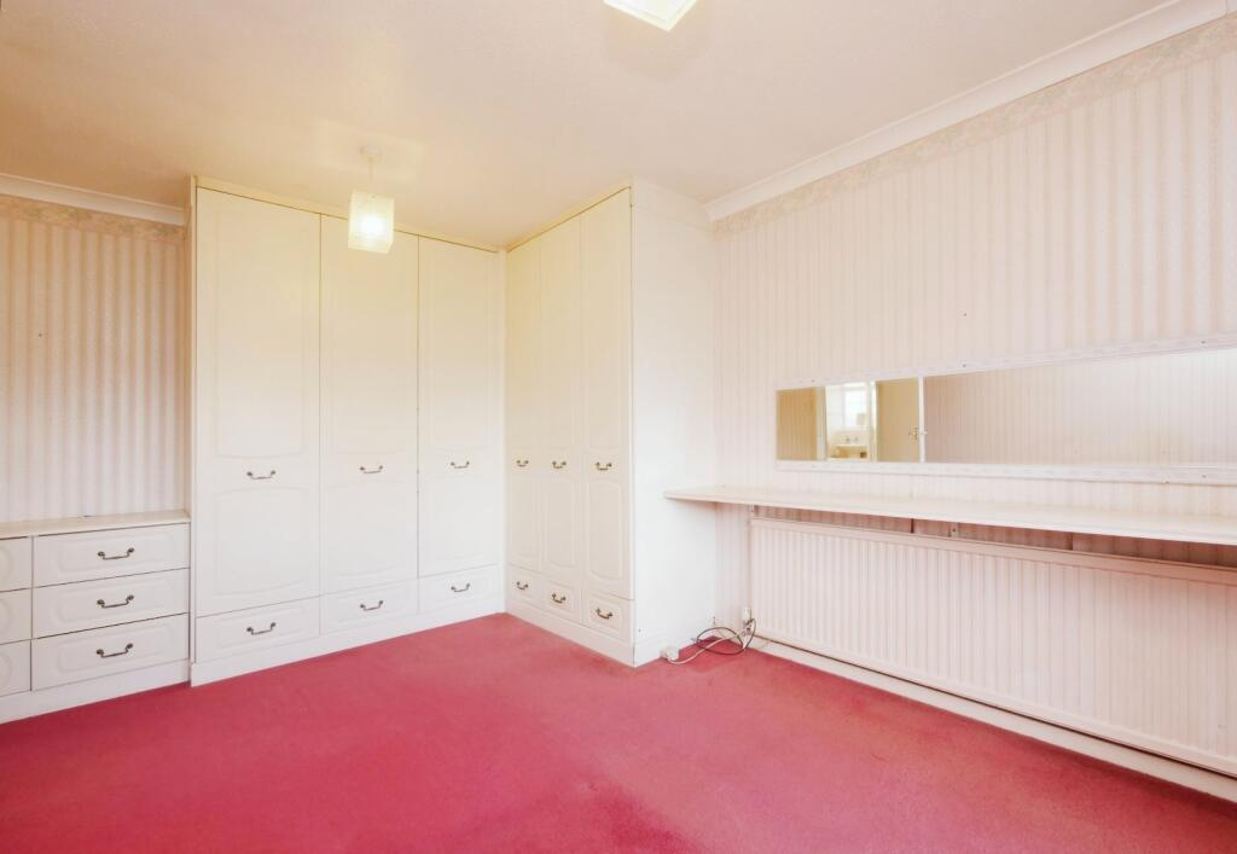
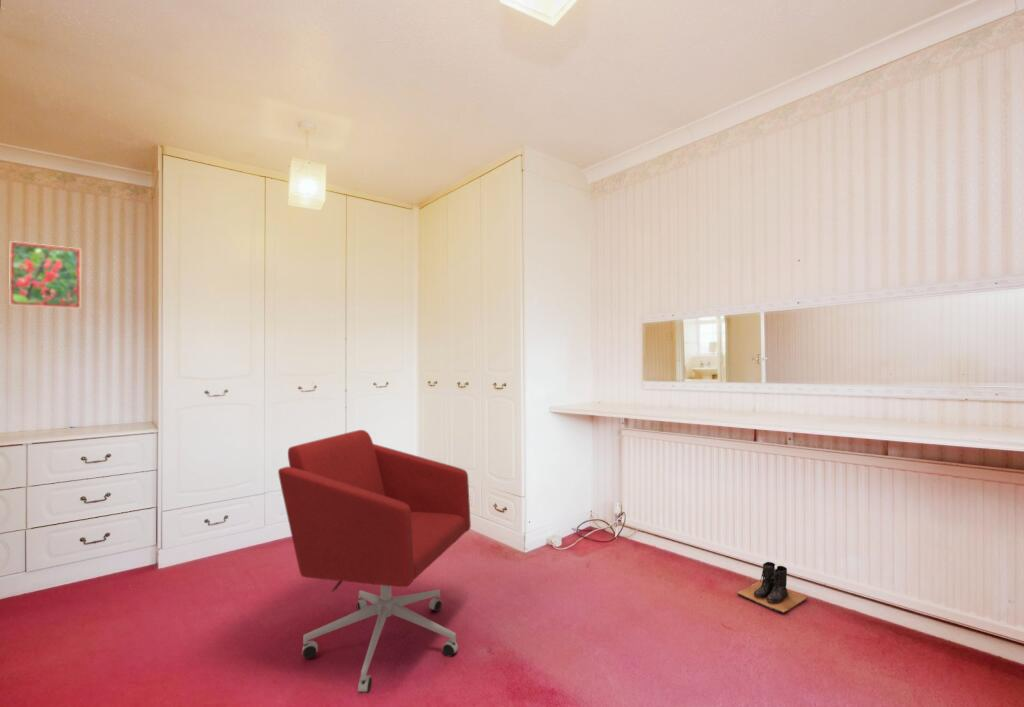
+ boots [736,561,809,614]
+ armchair [277,429,472,694]
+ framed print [8,240,82,310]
